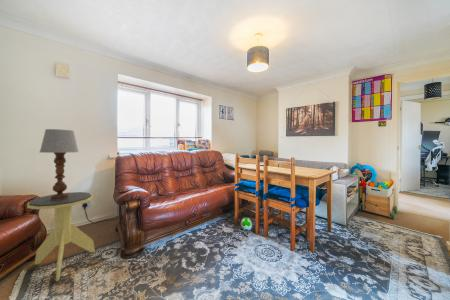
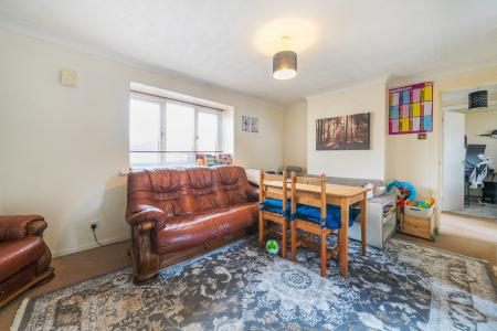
- table lamp [39,128,80,200]
- side table [26,191,96,282]
